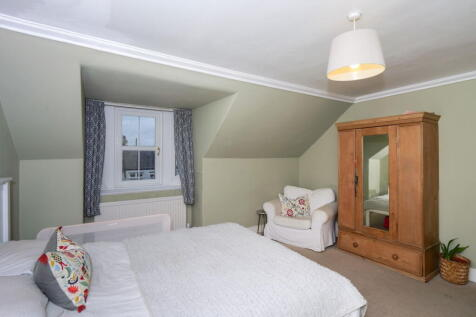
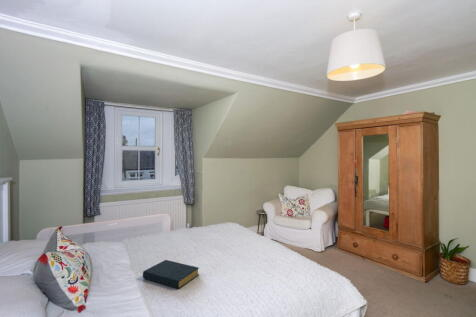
+ hardback book [142,259,200,290]
